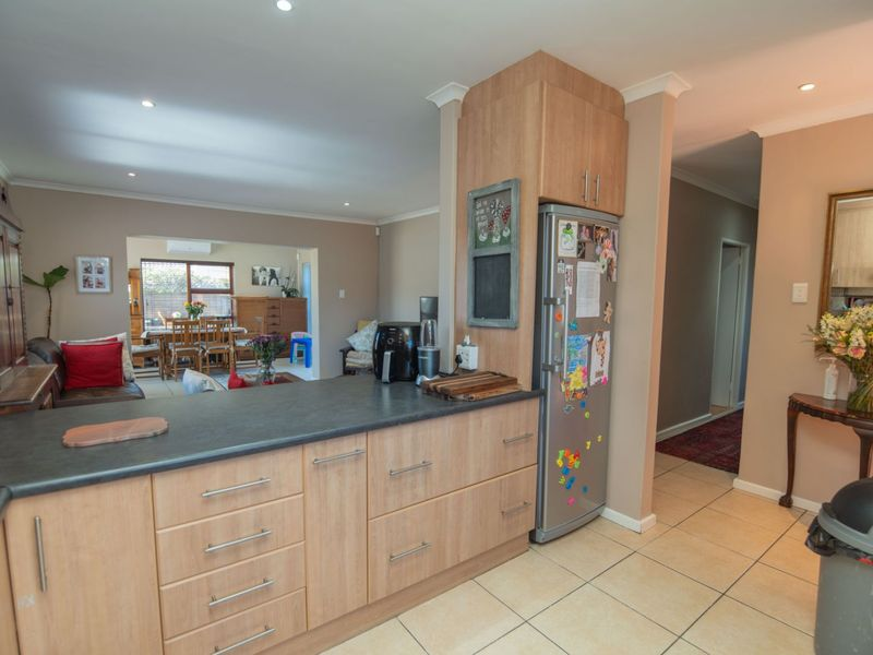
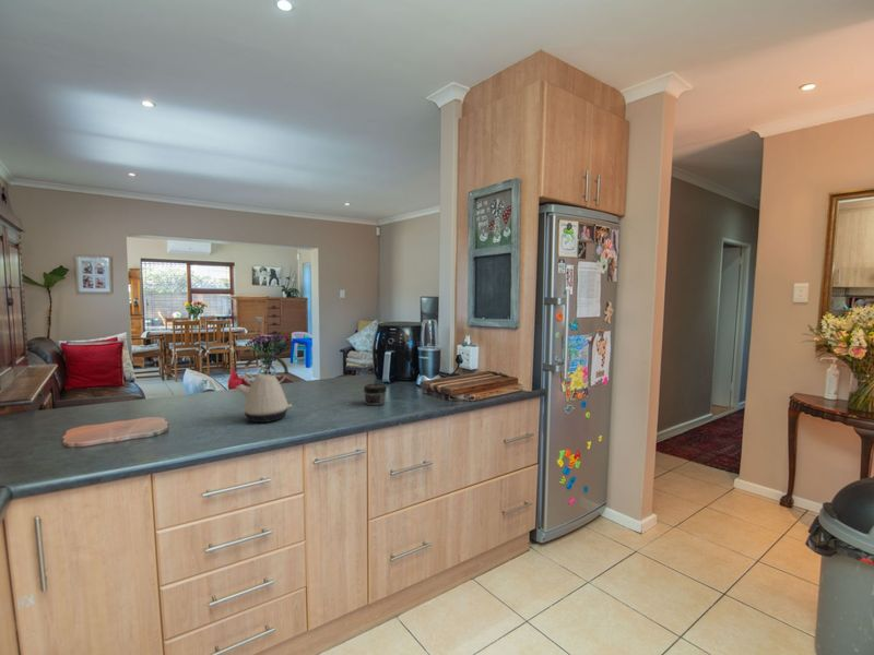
+ kettle [235,353,293,424]
+ jar [363,383,388,406]
